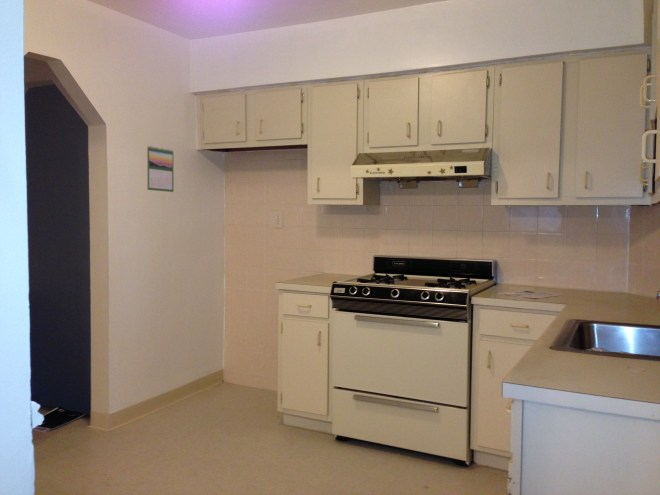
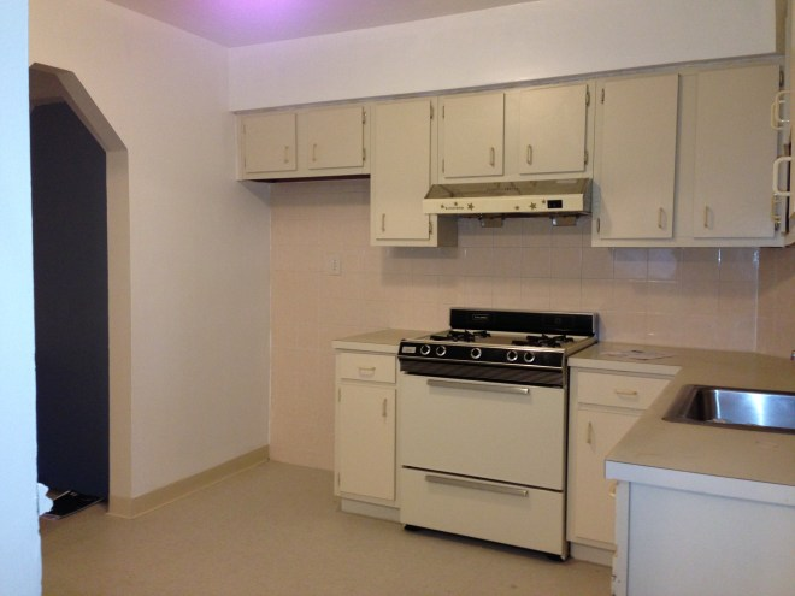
- calendar [146,145,175,193]
